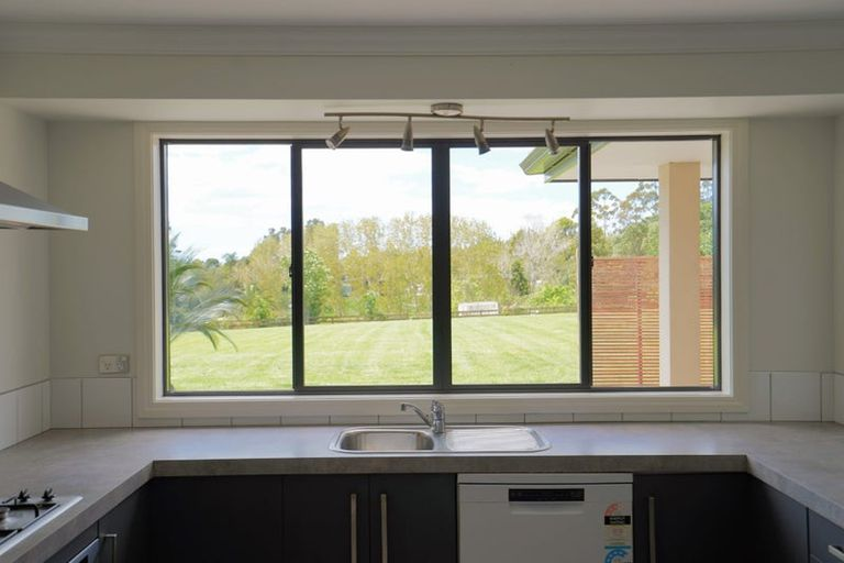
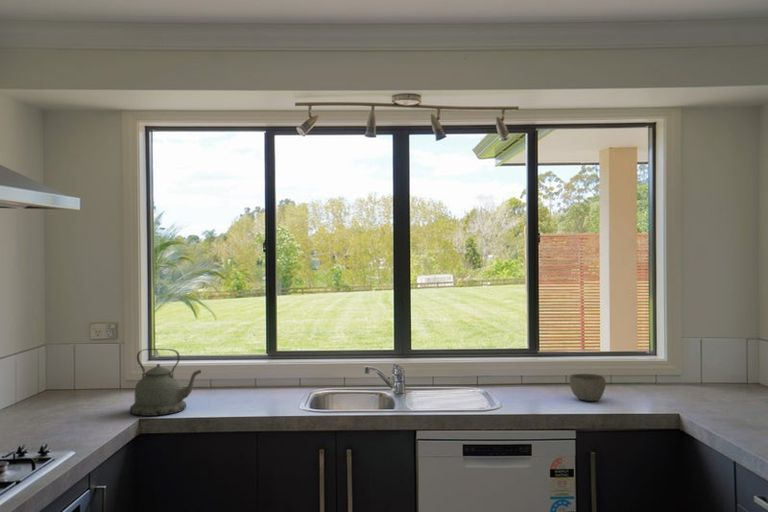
+ kettle [129,348,202,417]
+ bowl [568,373,607,402]
